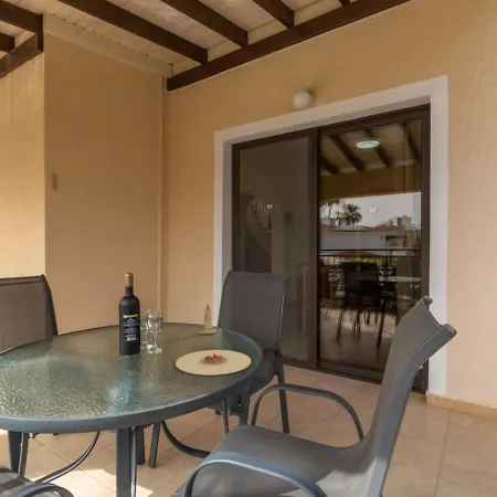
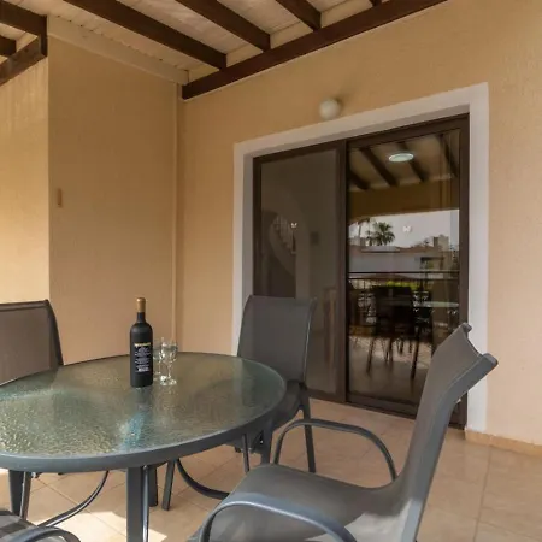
- plate [175,349,252,377]
- candle [197,303,218,335]
